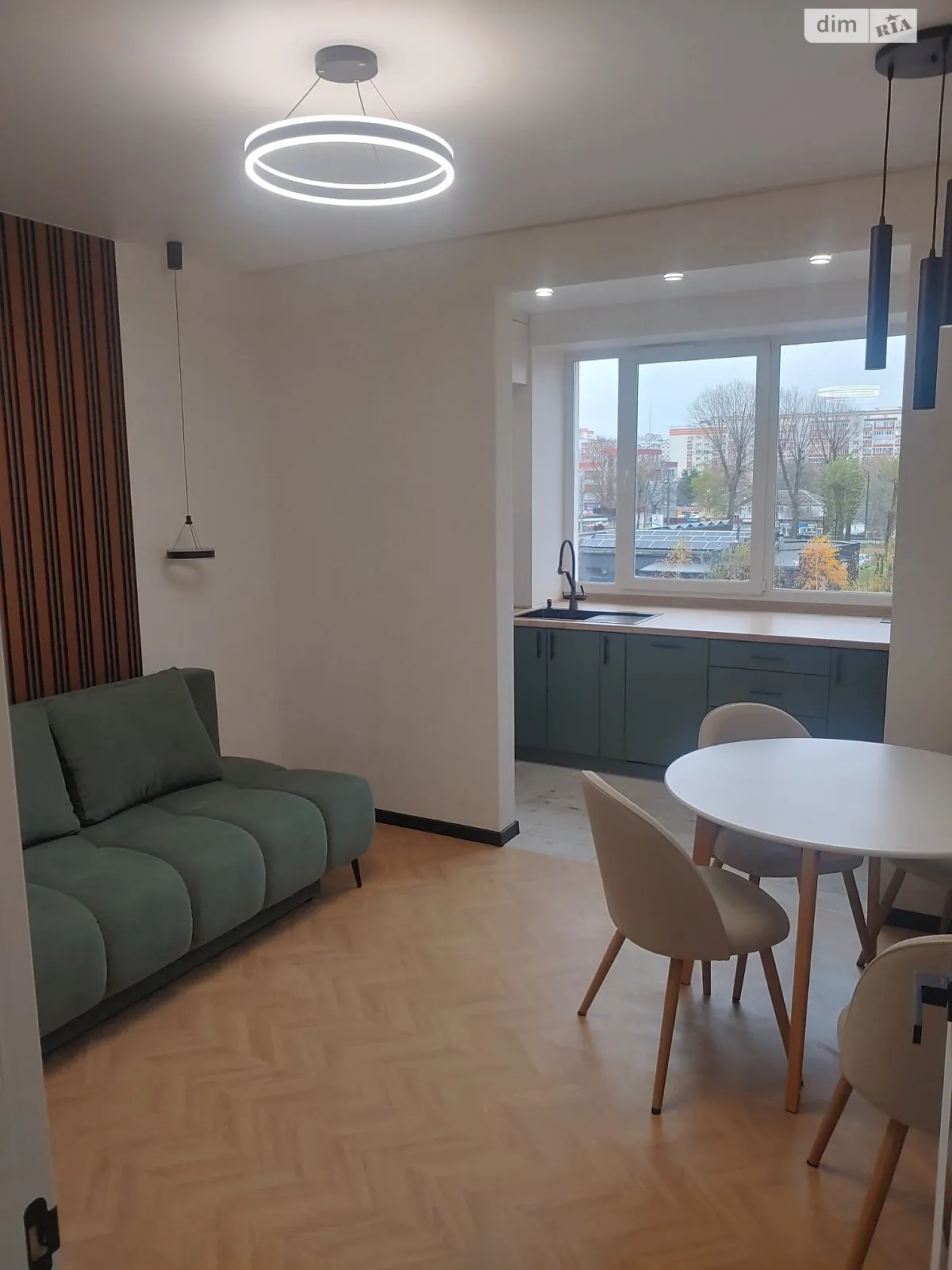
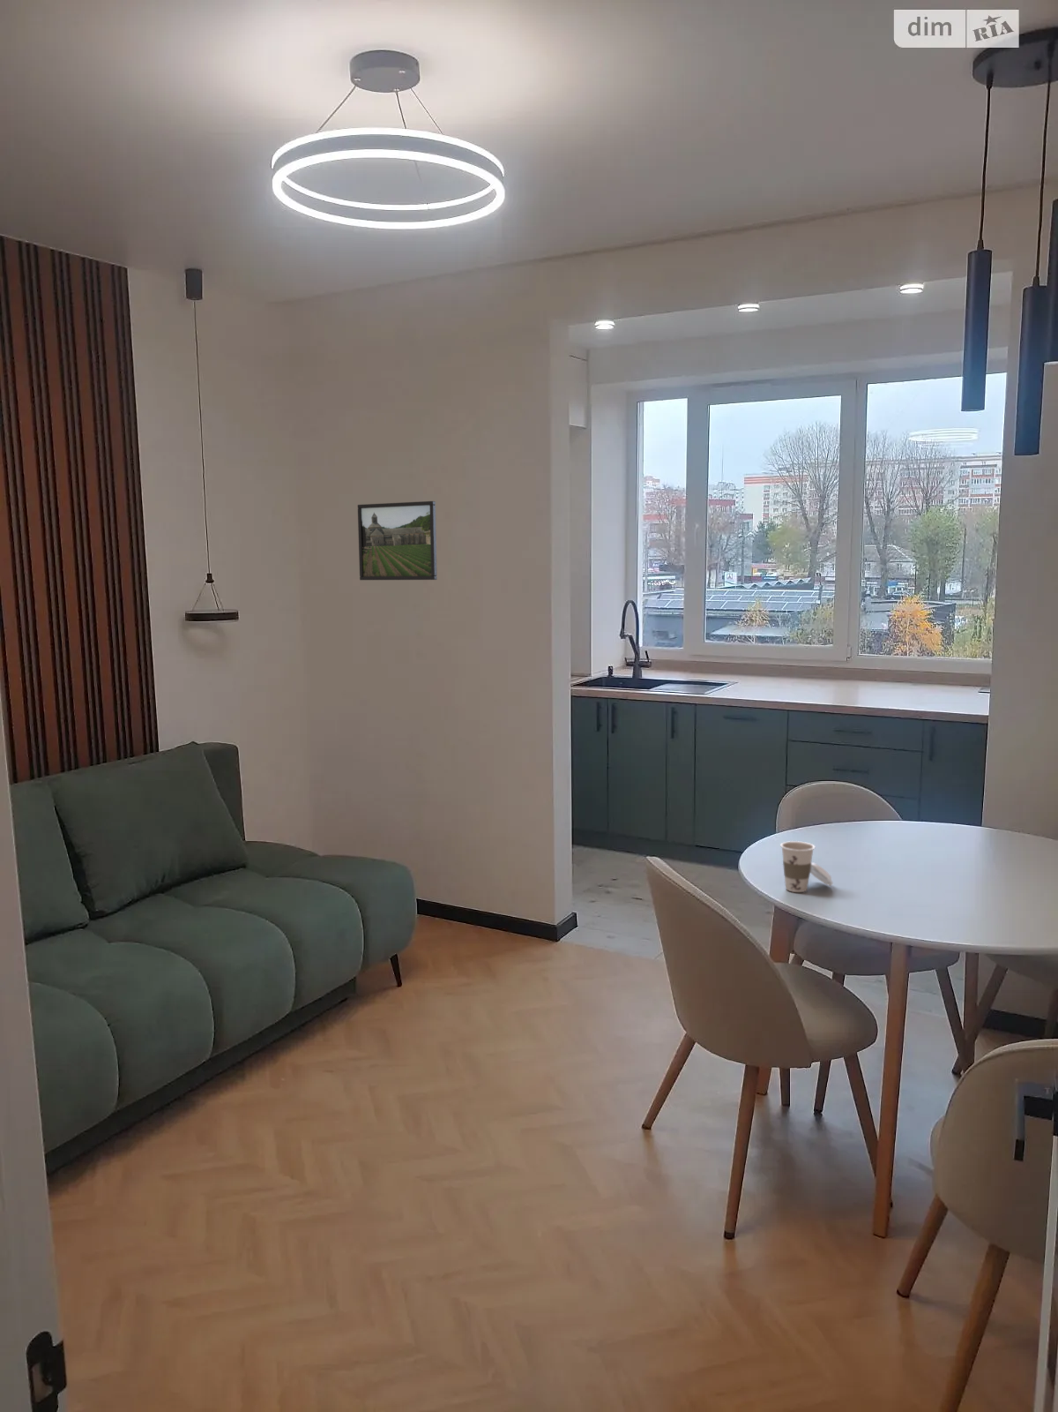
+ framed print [357,500,438,580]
+ cup [779,841,834,893]
